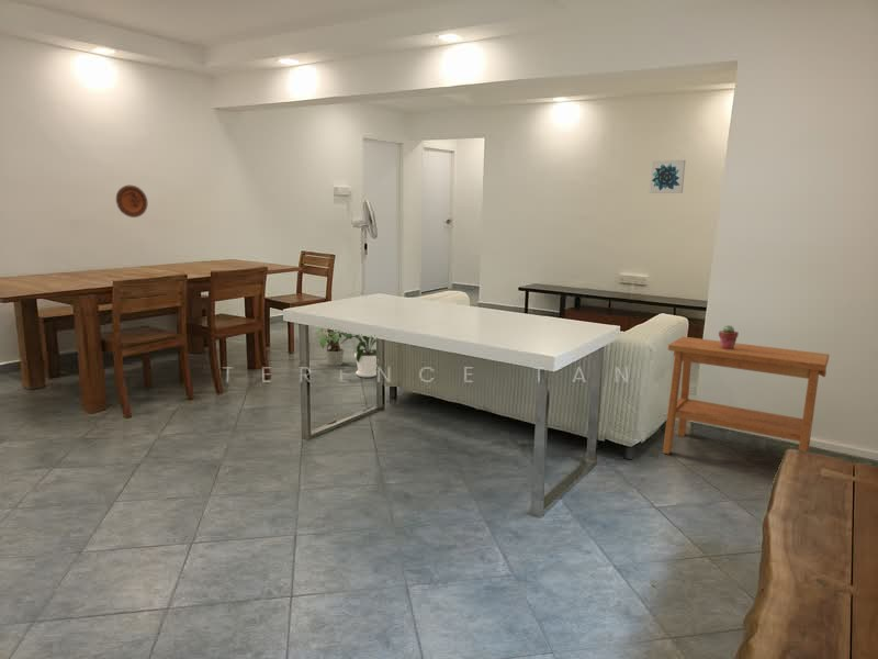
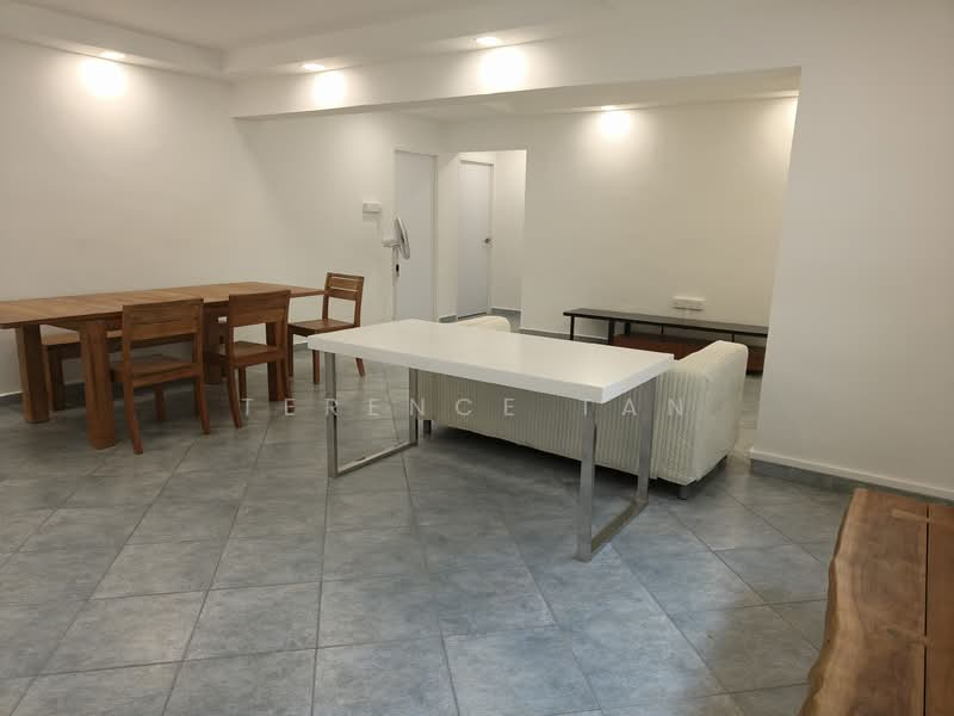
- decorative plate [115,185,148,219]
- potted succulent [718,324,740,349]
- house plant [327,330,378,378]
- side table [662,336,831,455]
- wall art [649,159,686,194]
- potted plant [312,326,360,367]
